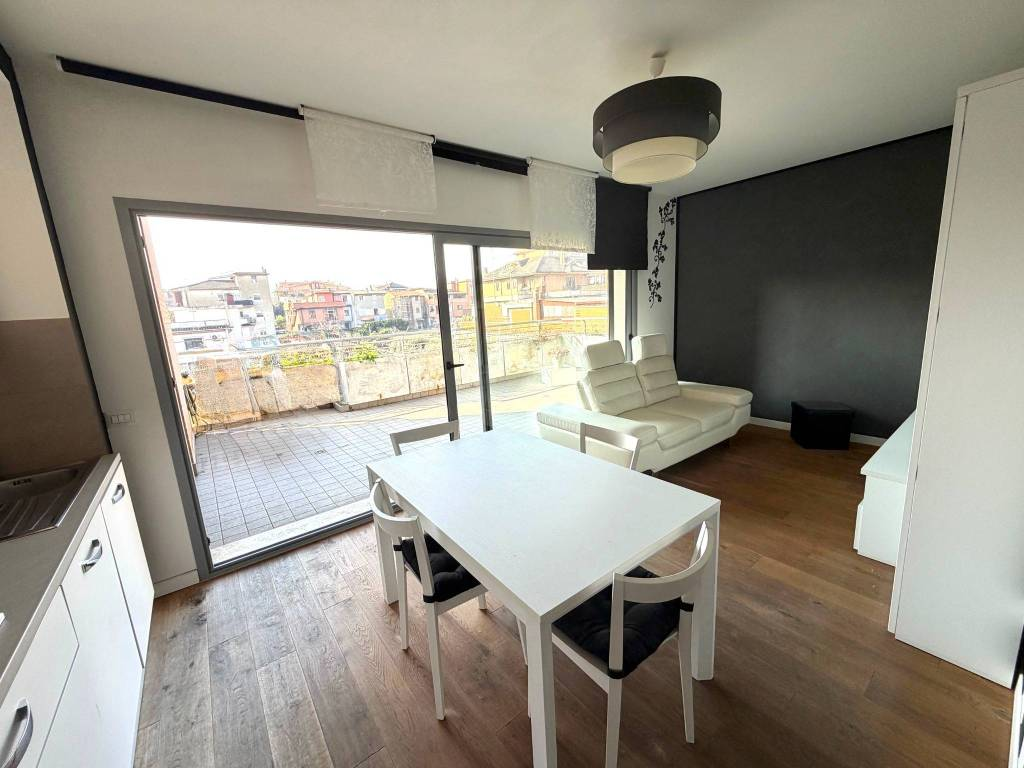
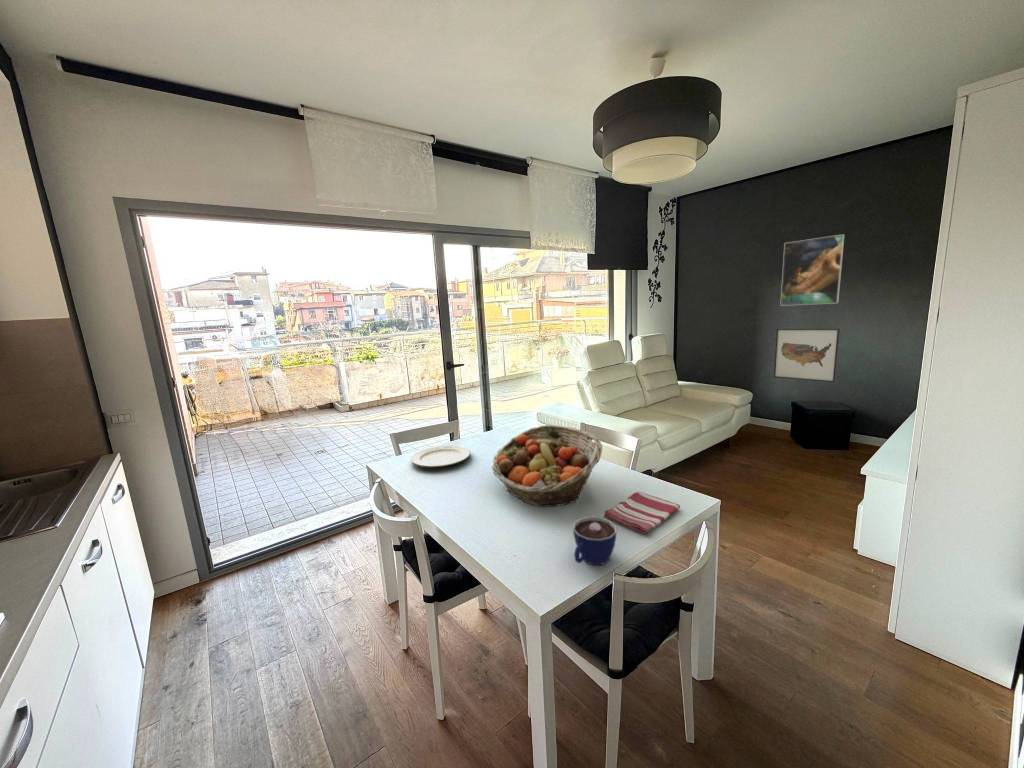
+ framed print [779,233,845,307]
+ dish towel [603,490,681,535]
+ fruit basket [491,424,603,508]
+ chinaware [410,444,471,468]
+ cup [572,515,617,566]
+ wall art [773,328,841,383]
